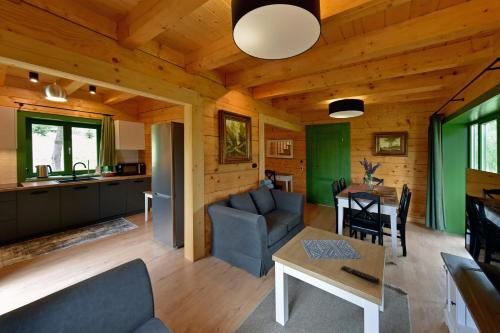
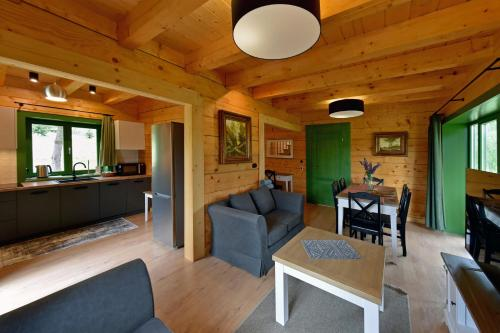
- remote control [340,265,380,284]
